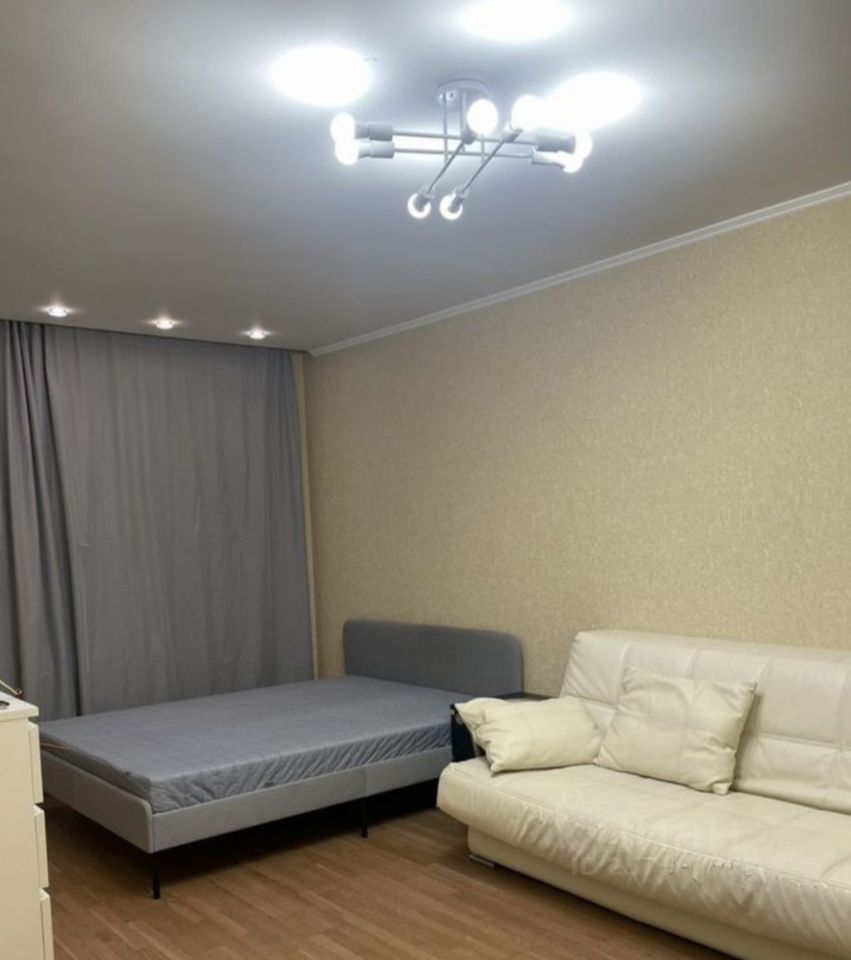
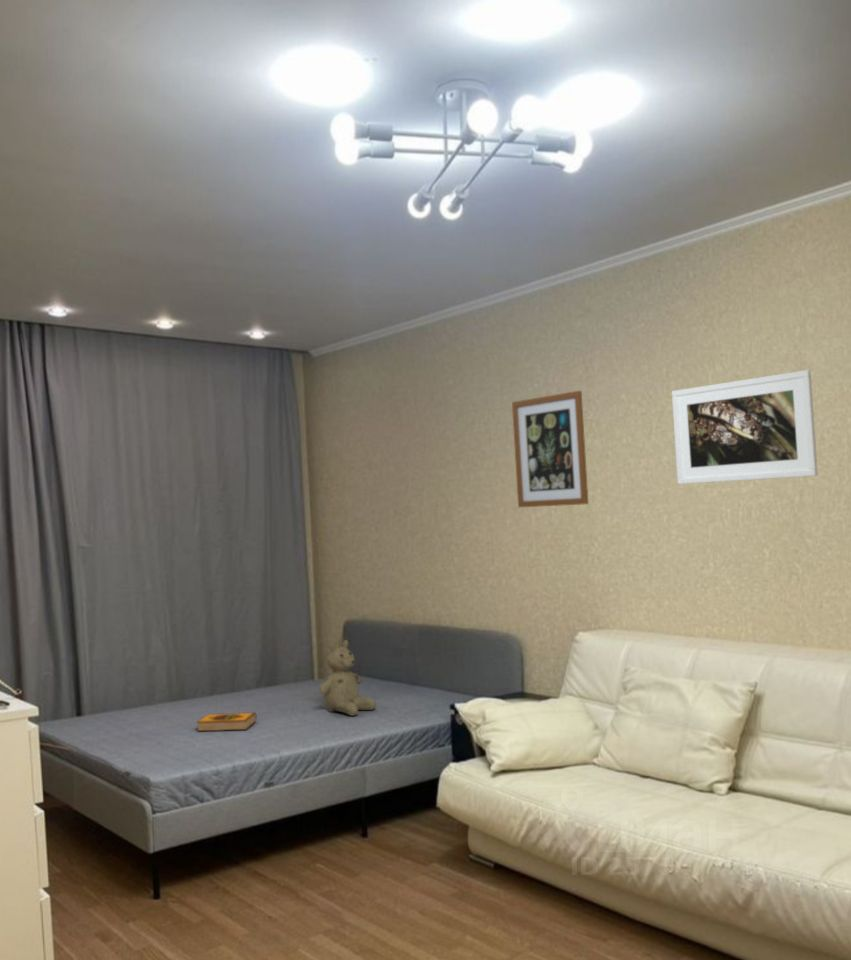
+ teddy bear [318,639,377,717]
+ hardback book [196,711,257,732]
+ wall art [511,390,589,508]
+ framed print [671,369,819,485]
